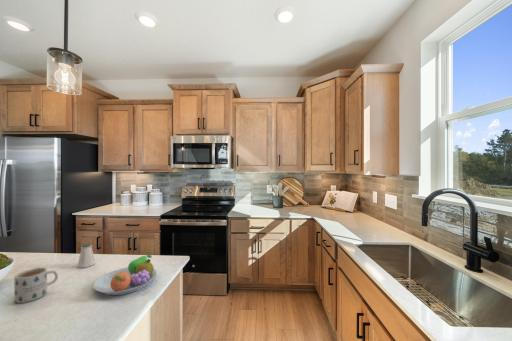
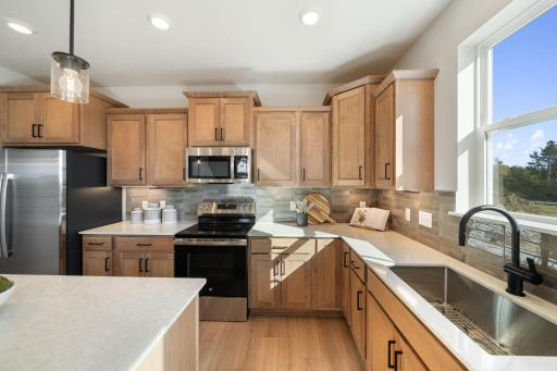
- fruit bowl [93,254,158,296]
- saltshaker [76,243,96,269]
- mug [13,267,59,304]
